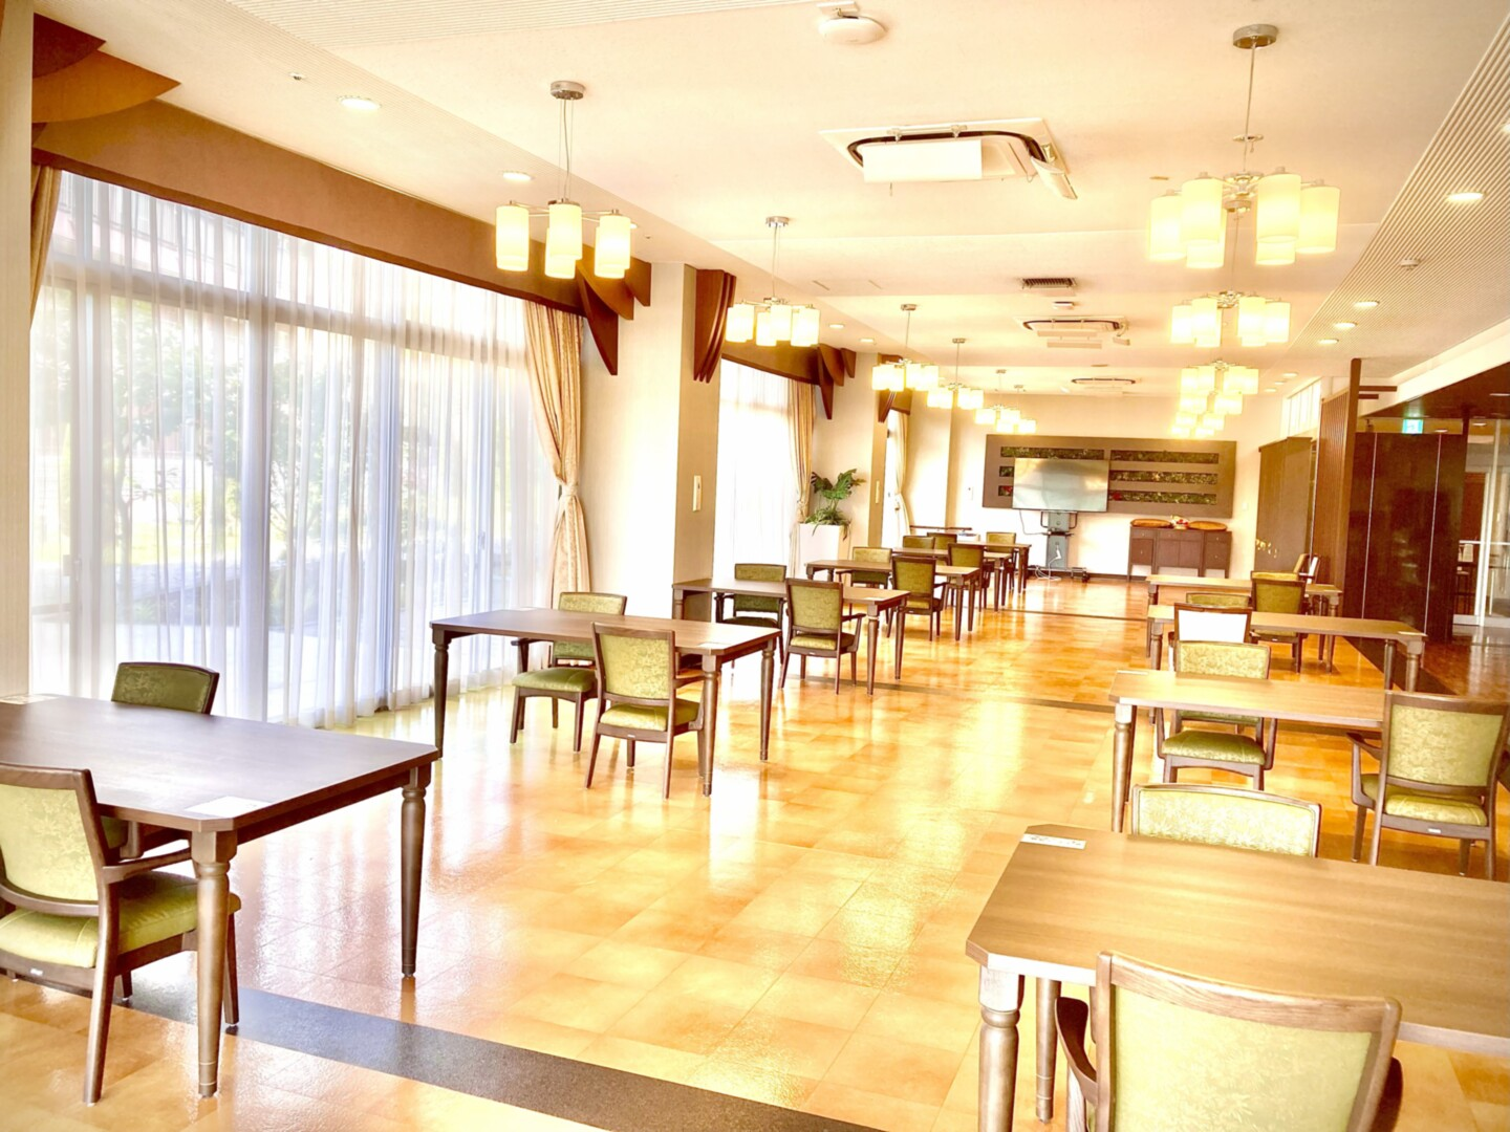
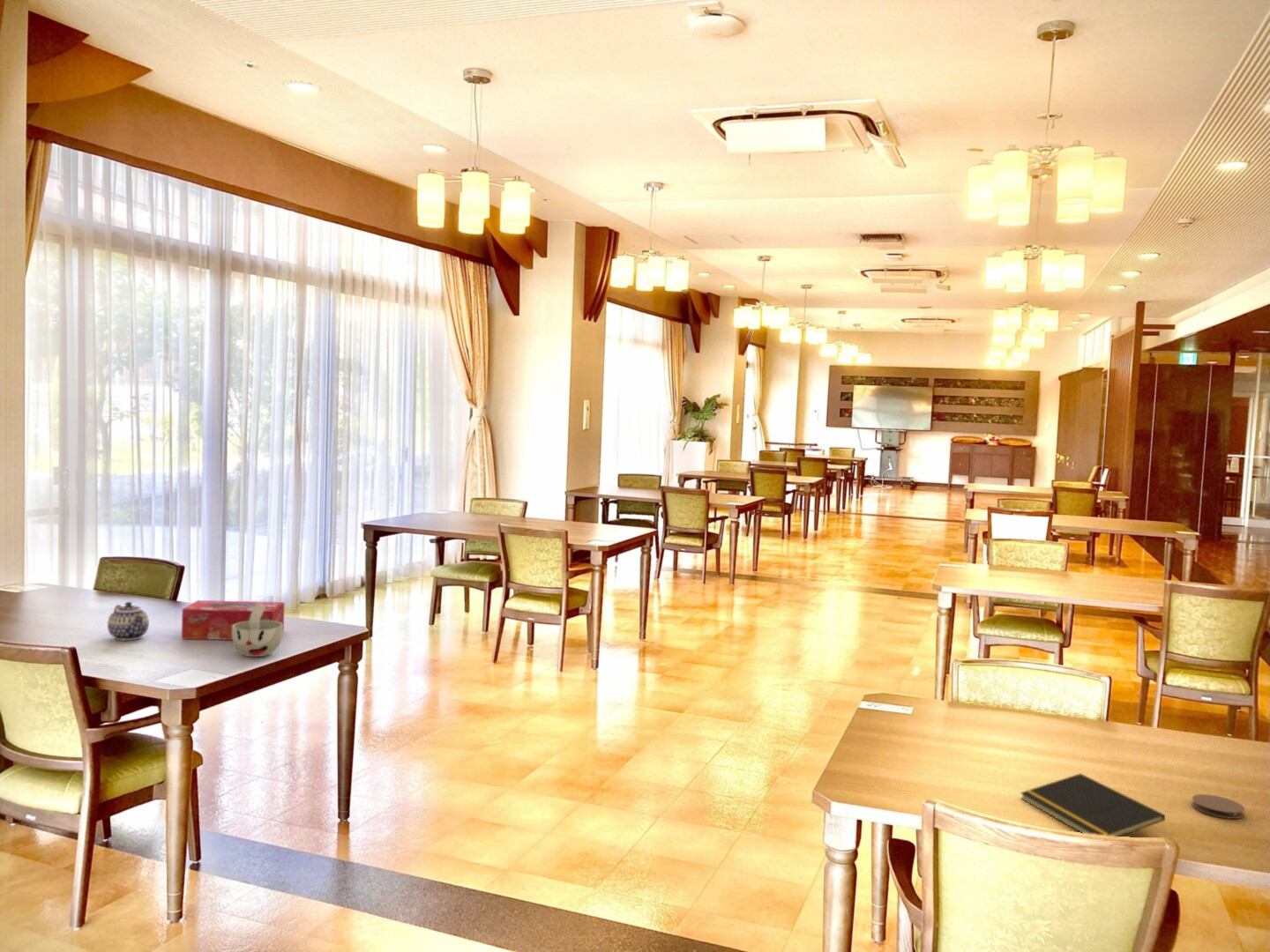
+ coaster [1191,793,1245,820]
+ tissue box [181,599,286,641]
+ cup [231,603,284,658]
+ teapot [107,601,150,641]
+ notepad [1020,773,1166,837]
